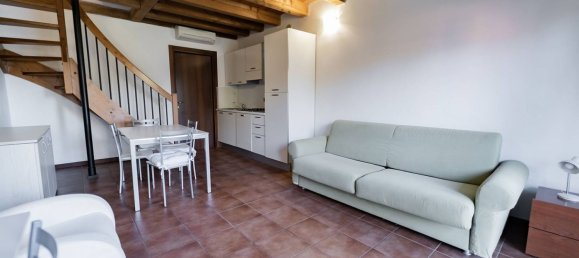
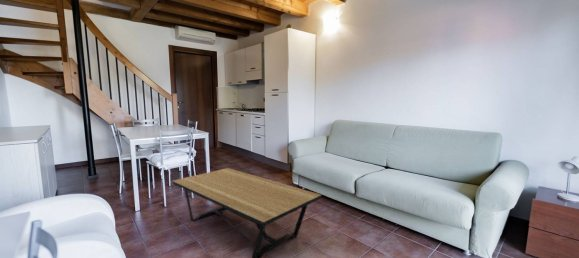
+ coffee table [171,167,322,258]
